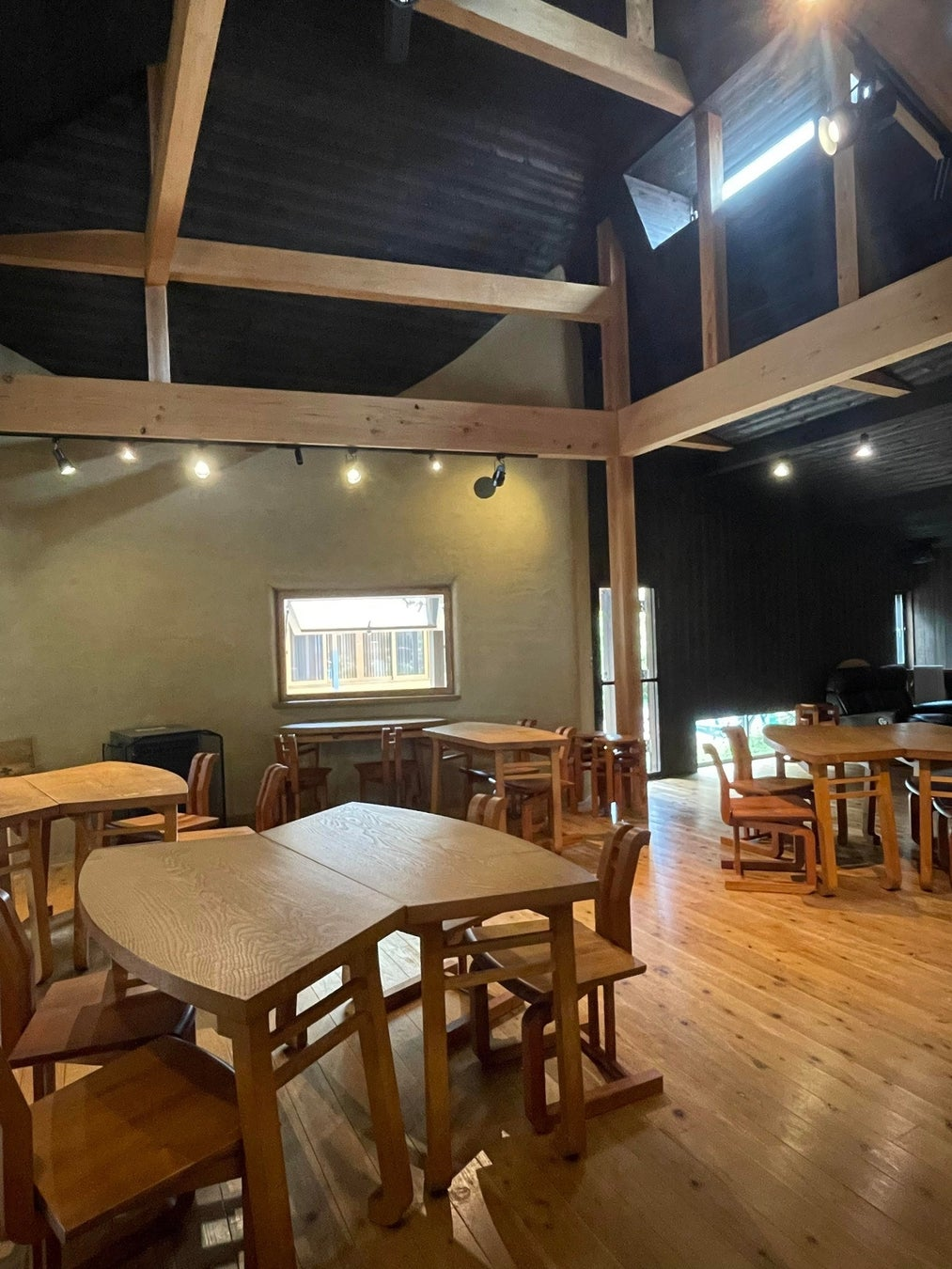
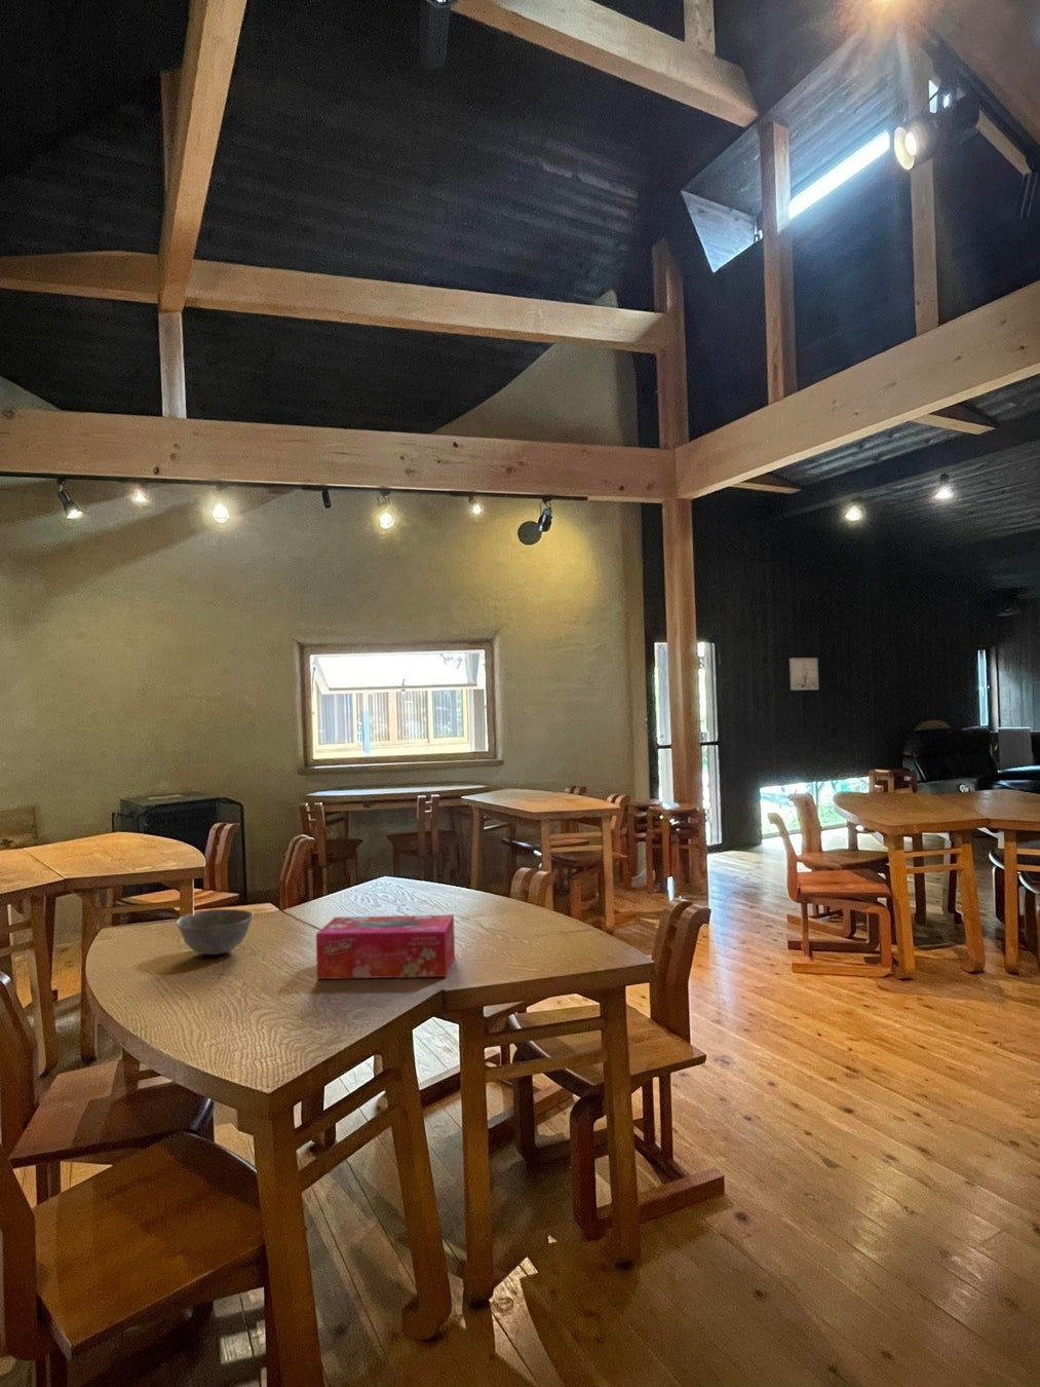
+ bowl [176,908,255,955]
+ wall art [789,658,819,692]
+ tissue box [316,914,456,980]
